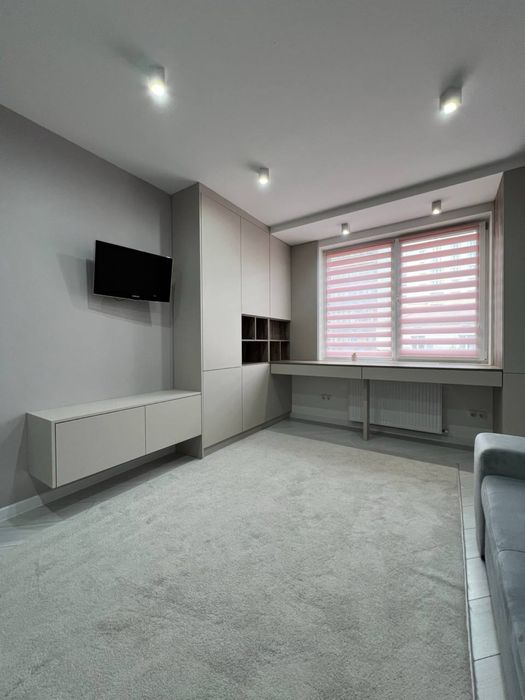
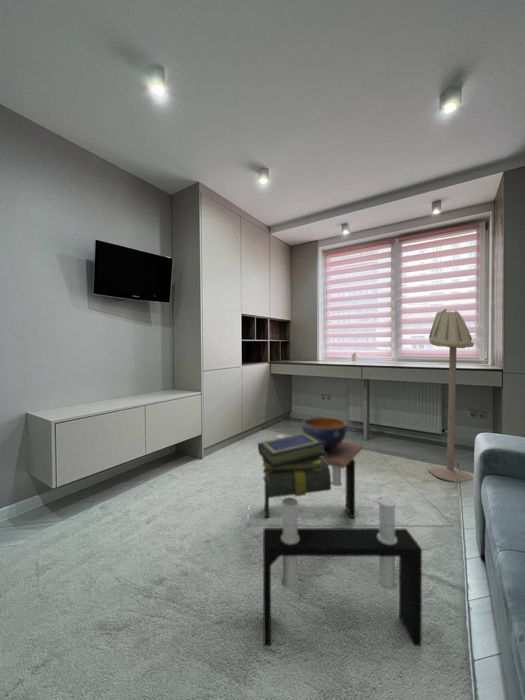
+ stack of books [257,432,332,499]
+ decorative bowl [301,416,363,470]
+ floor lamp [428,308,475,483]
+ coffee table [246,427,455,647]
